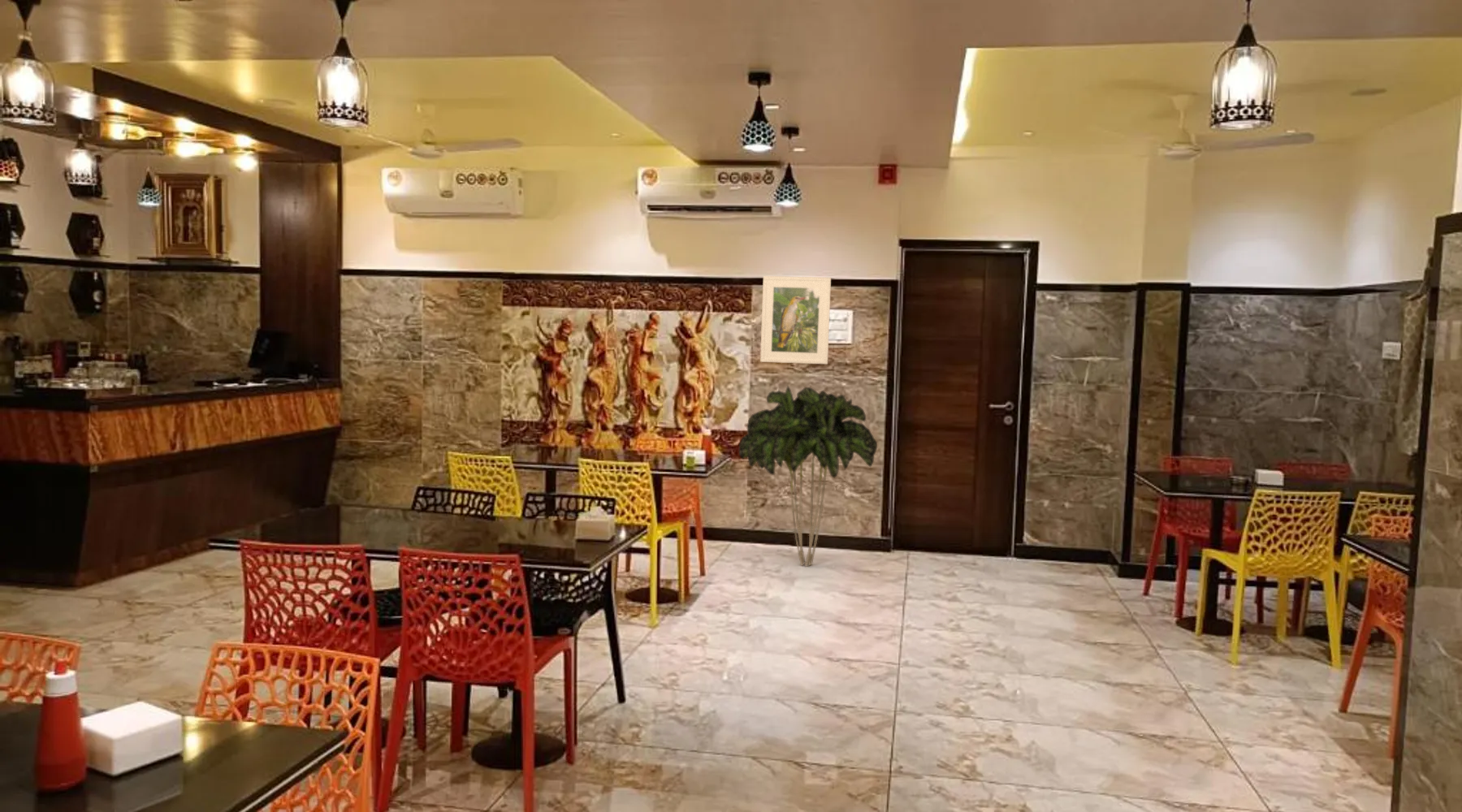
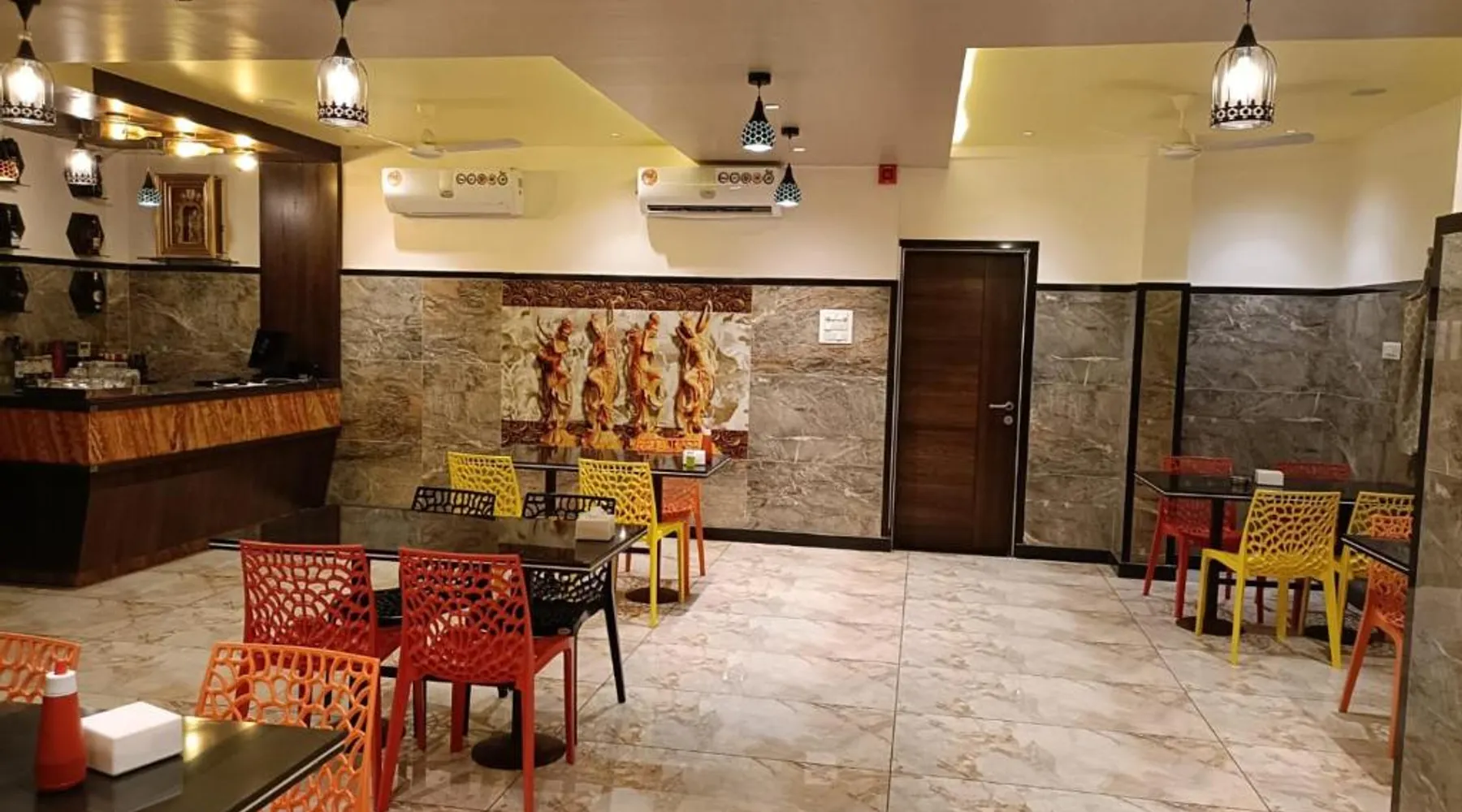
- indoor plant [738,386,878,568]
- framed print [759,275,832,365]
